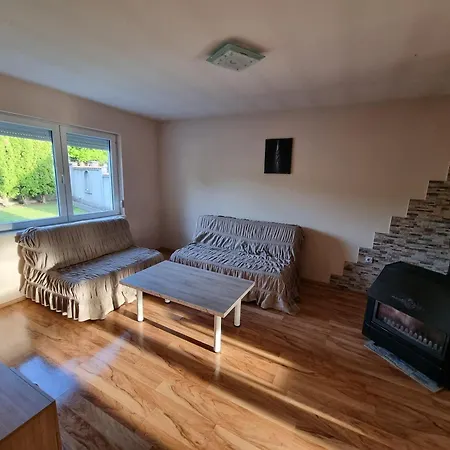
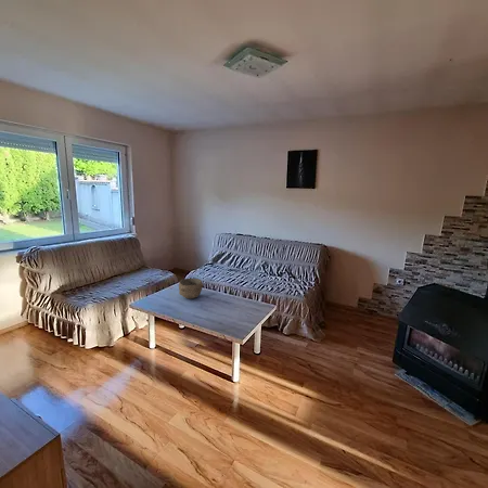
+ bowl [178,278,204,299]
